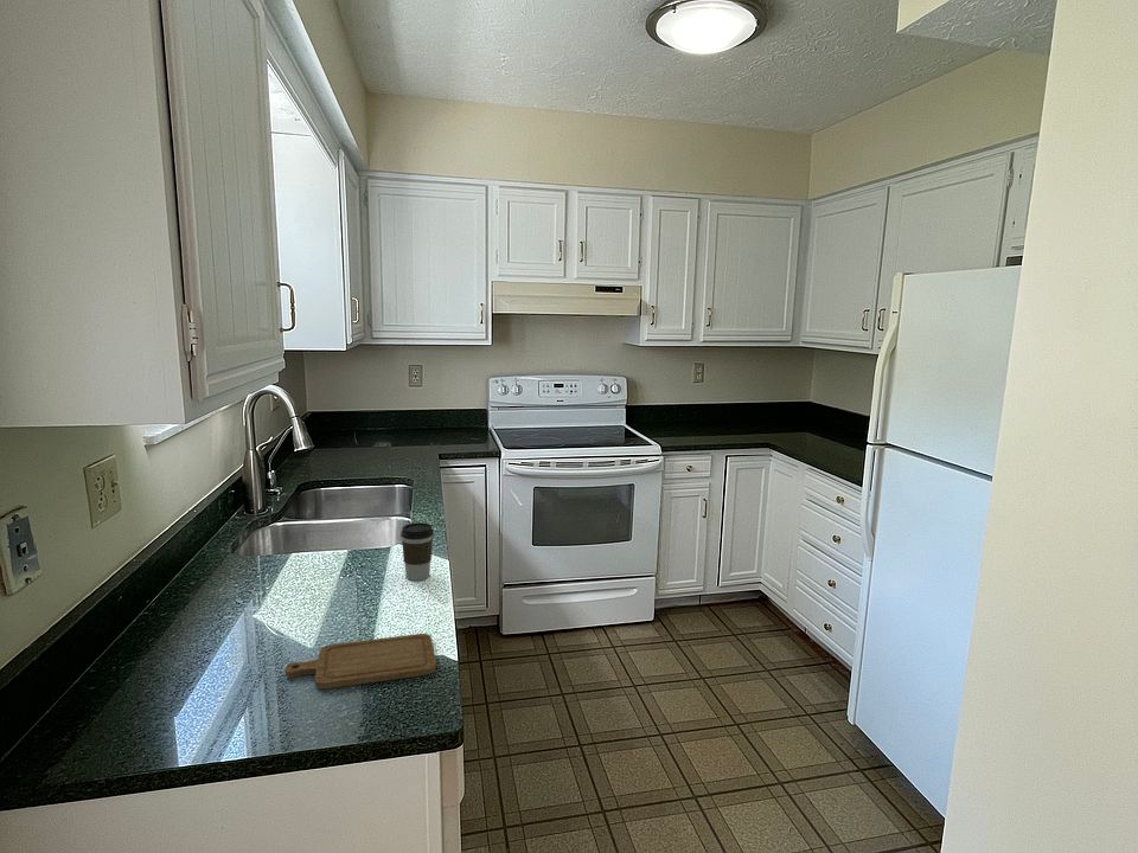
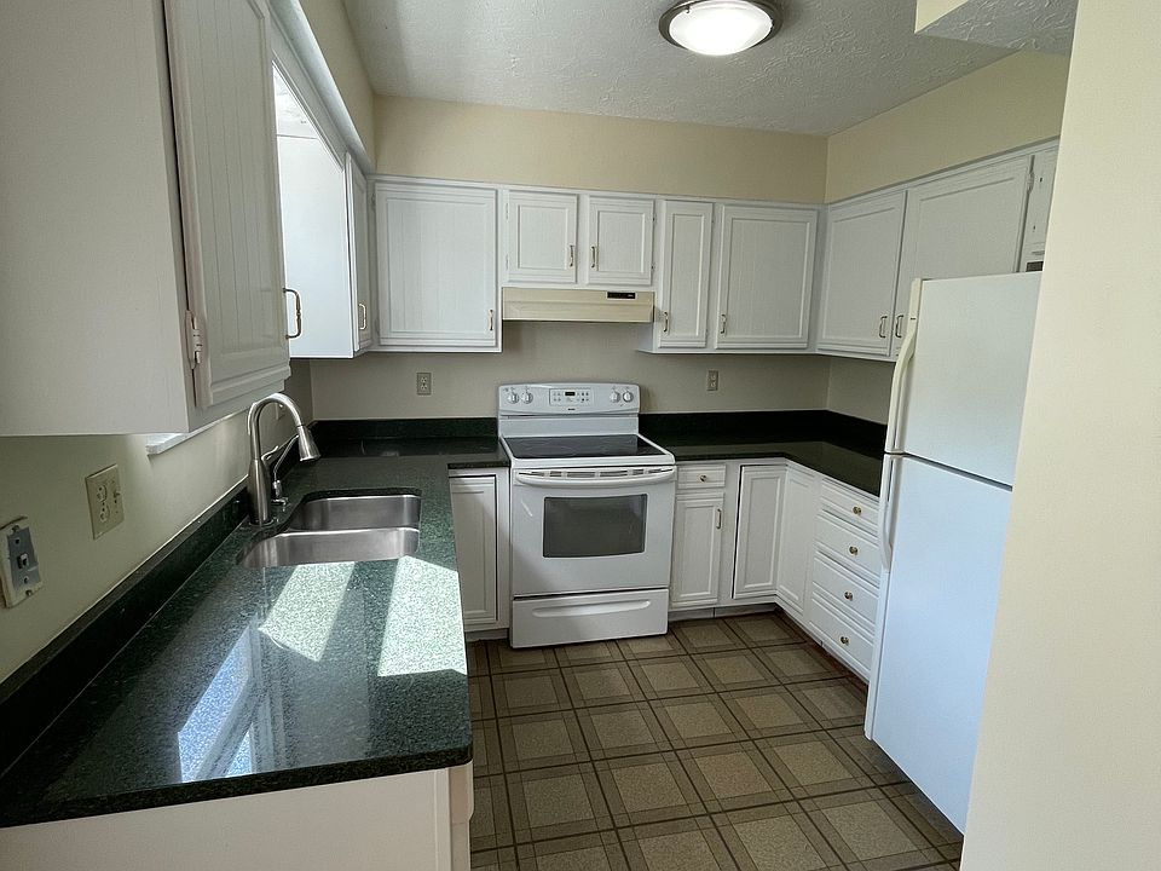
- coffee cup [399,521,435,582]
- chopping board [284,633,437,690]
